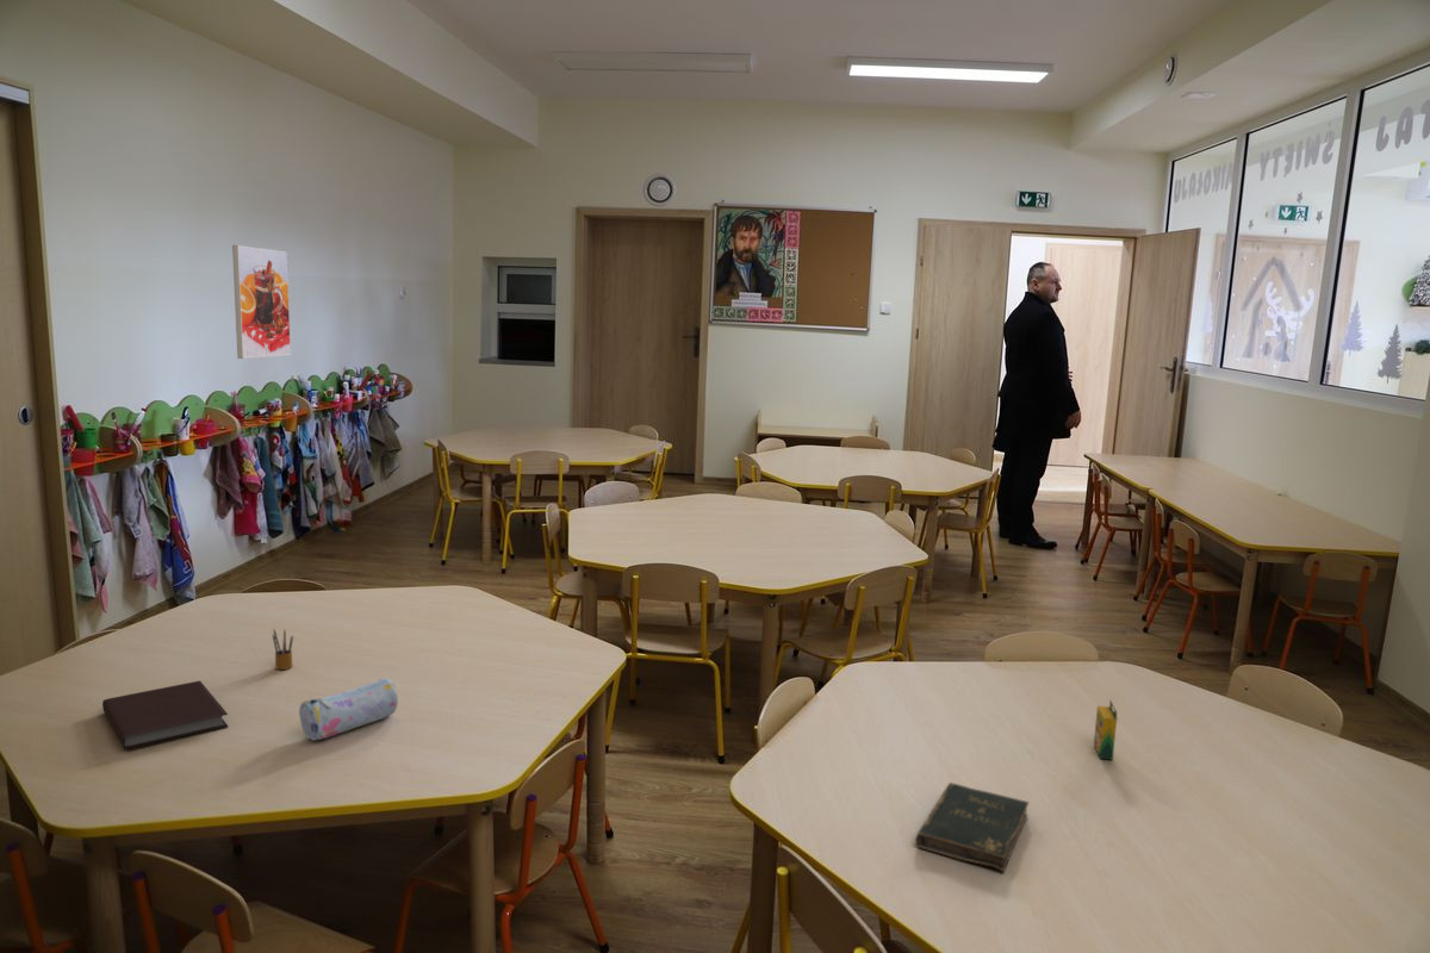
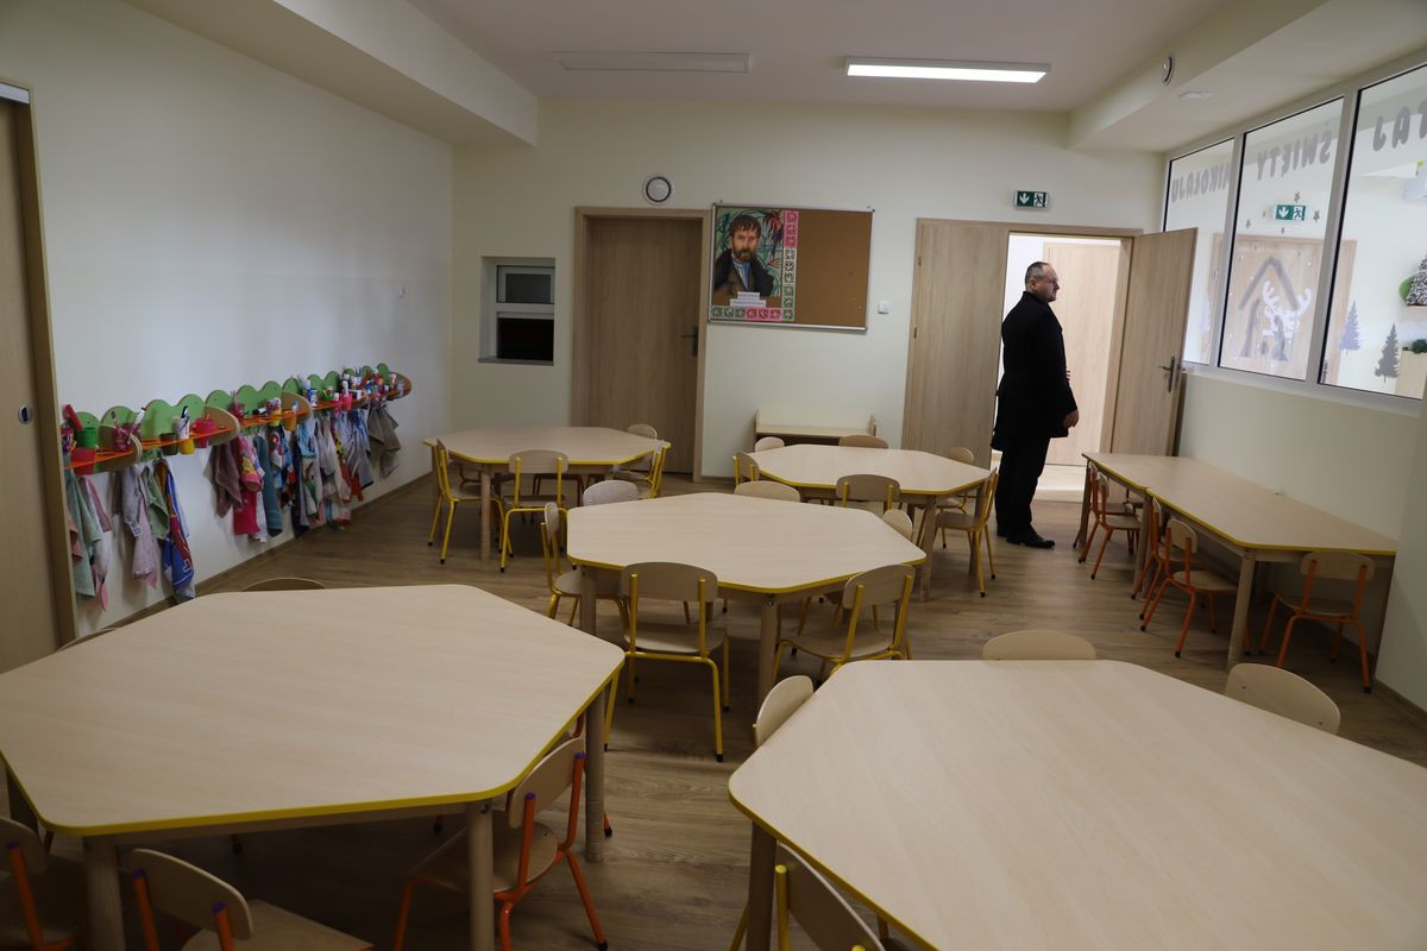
- crayon box [1093,698,1118,761]
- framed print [231,244,292,360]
- notebook [101,680,229,750]
- bible [914,781,1031,873]
- pencil case [298,677,399,741]
- pencil box [272,629,294,671]
